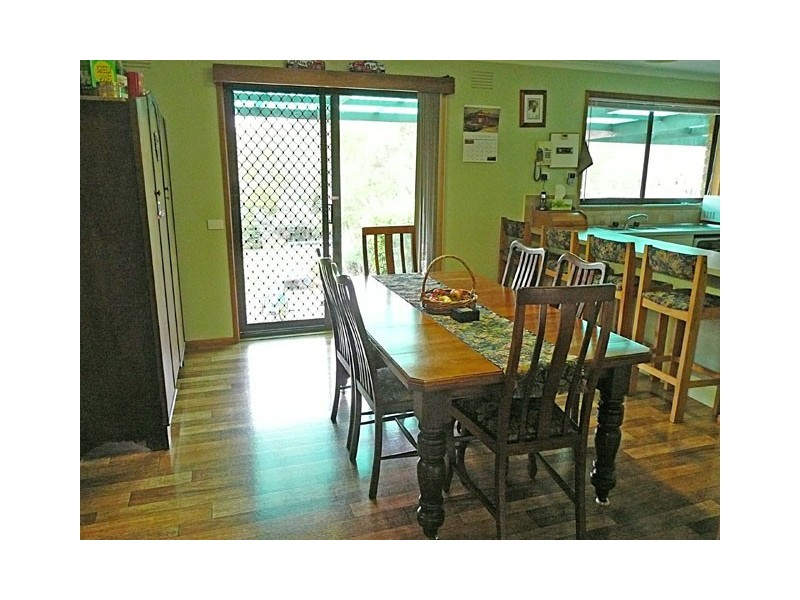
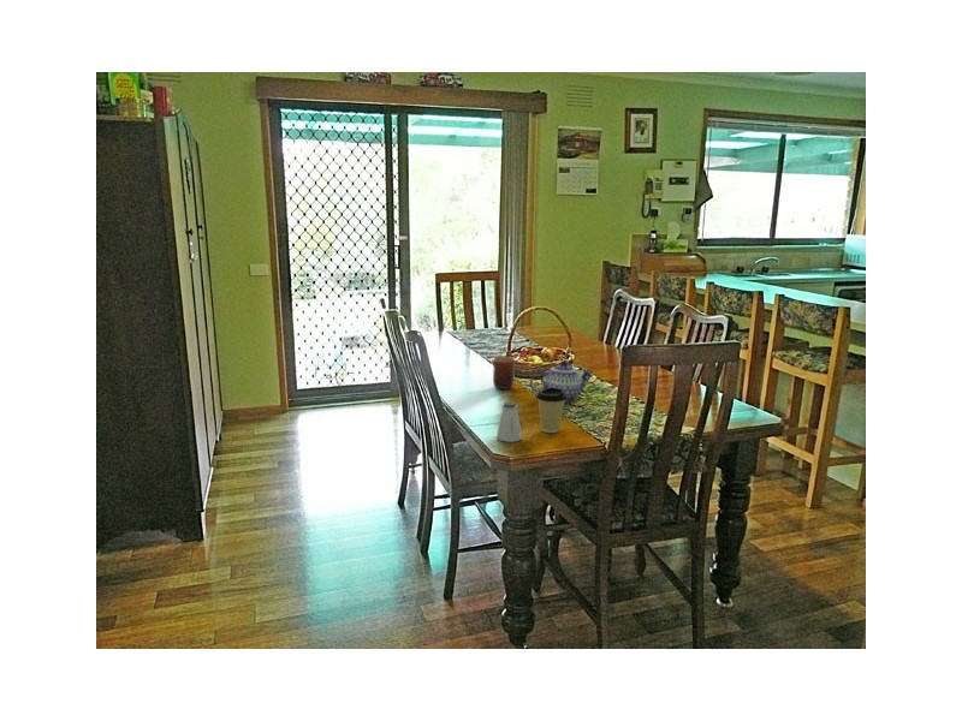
+ coffee cup [535,387,568,434]
+ saltshaker [495,400,523,443]
+ teapot [529,359,594,403]
+ mug [491,356,517,391]
